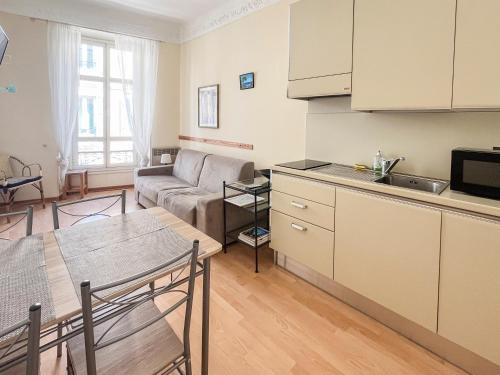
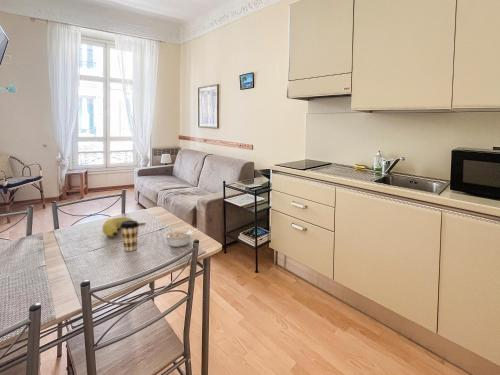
+ coffee cup [120,220,140,252]
+ legume [163,228,198,248]
+ banana [102,216,147,238]
